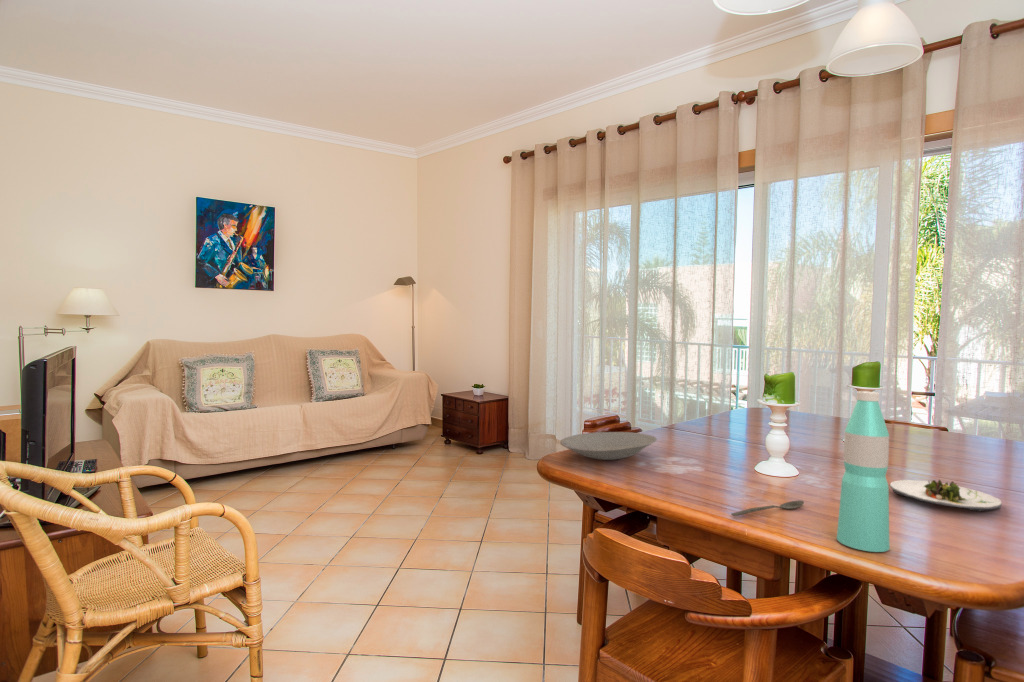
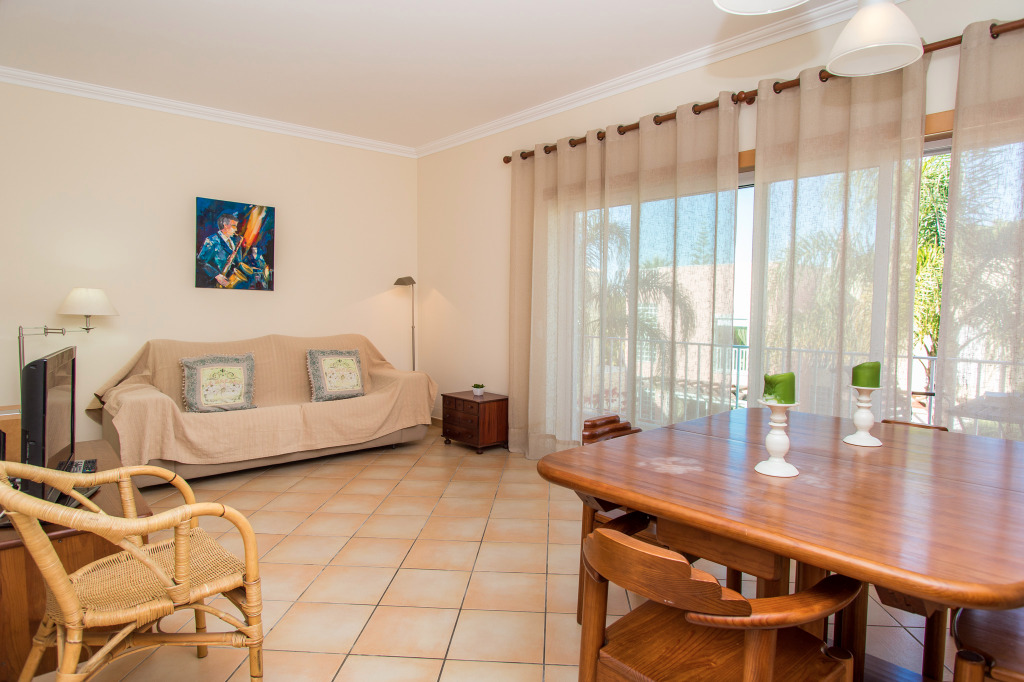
- spoon [730,499,805,517]
- water bottle [836,390,891,553]
- bowl [559,431,658,461]
- salad plate [889,479,1003,513]
